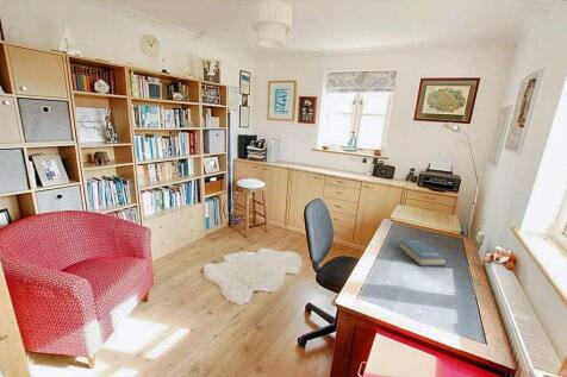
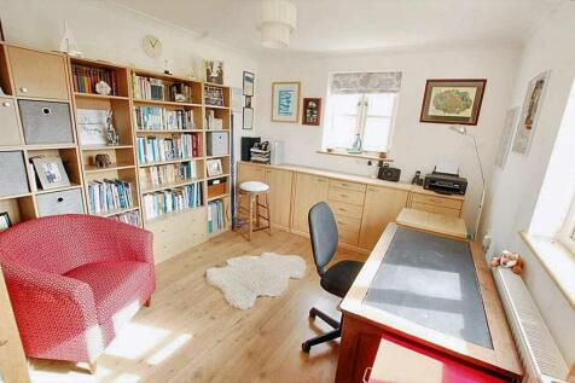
- hardback book [398,239,449,268]
